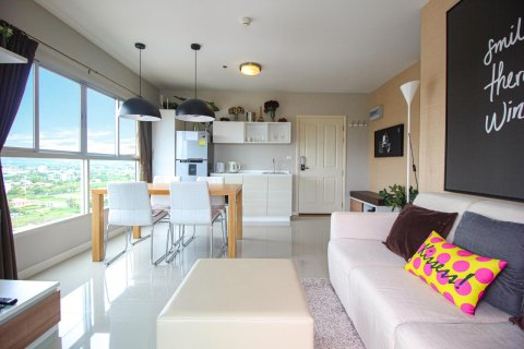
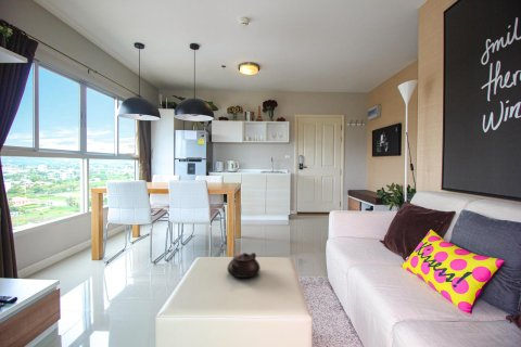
+ teapot [227,252,262,279]
